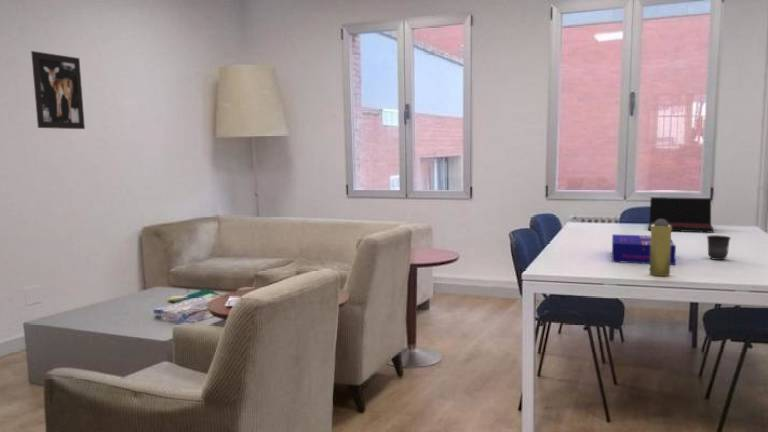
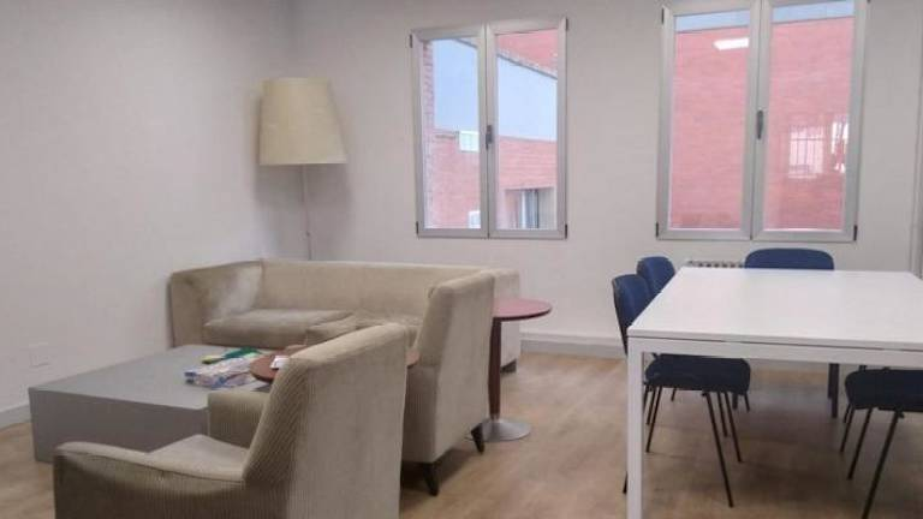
- mug [706,234,732,261]
- board game [611,233,677,266]
- wall art [30,50,86,130]
- laptop [647,196,714,234]
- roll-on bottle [649,219,672,277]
